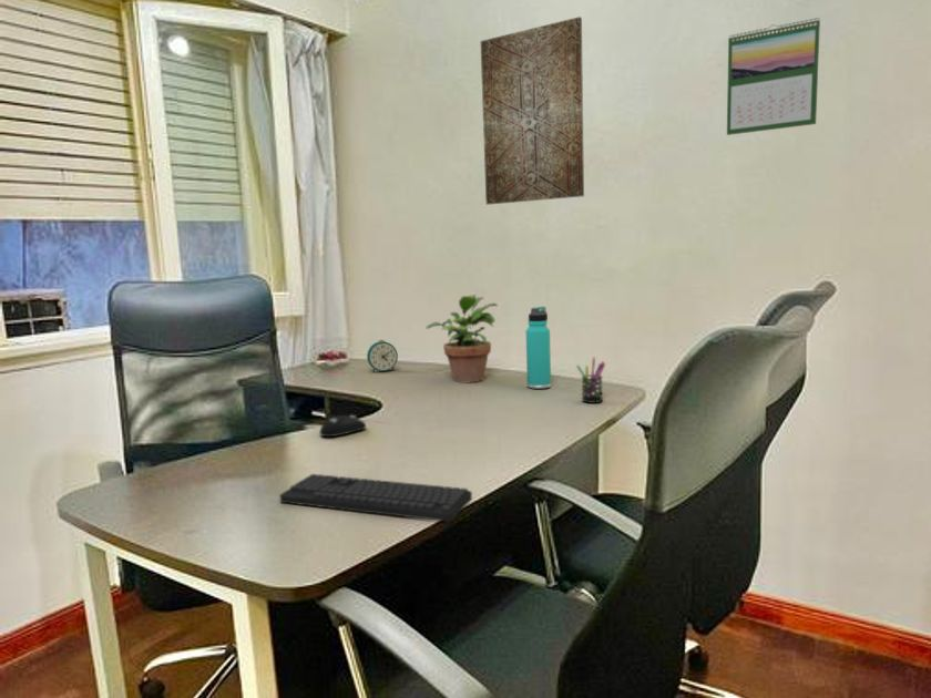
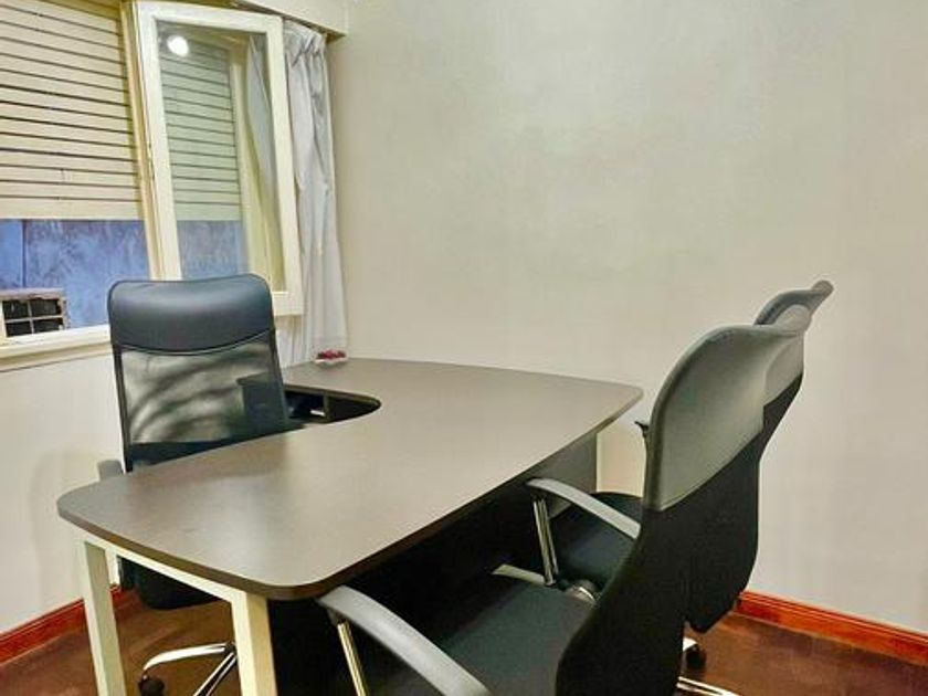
- pen holder [575,357,606,404]
- keyboard [278,473,473,523]
- computer mouse [318,414,367,438]
- calendar [726,17,821,136]
- wall art [480,16,585,206]
- thermos bottle [525,306,552,390]
- alarm clock [366,339,399,373]
- potted plant [424,294,499,384]
